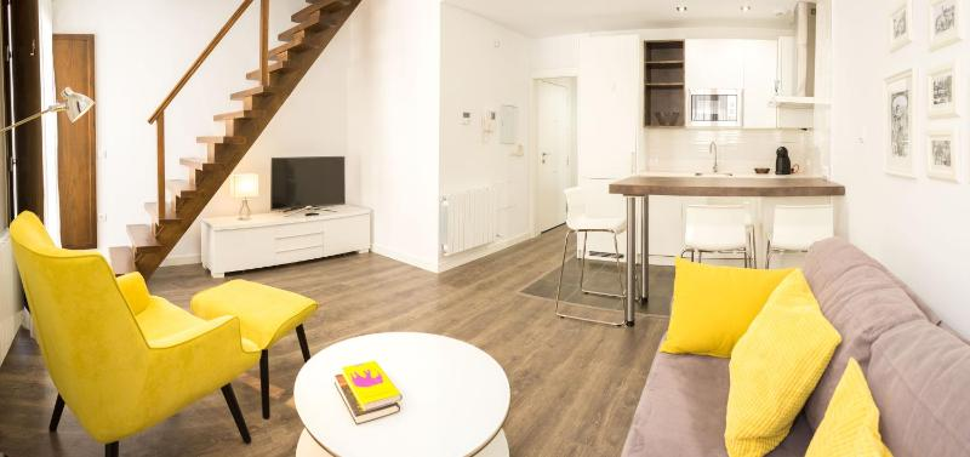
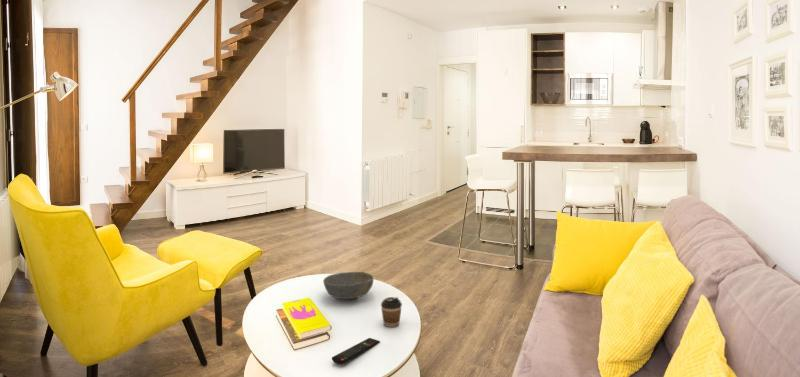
+ remote control [331,337,381,365]
+ bowl [322,271,374,300]
+ coffee cup [380,296,403,328]
